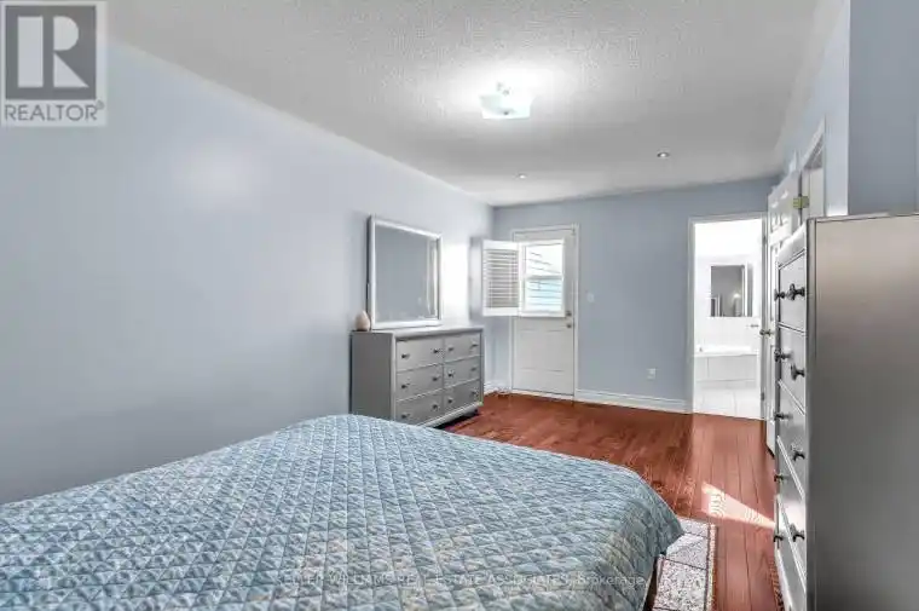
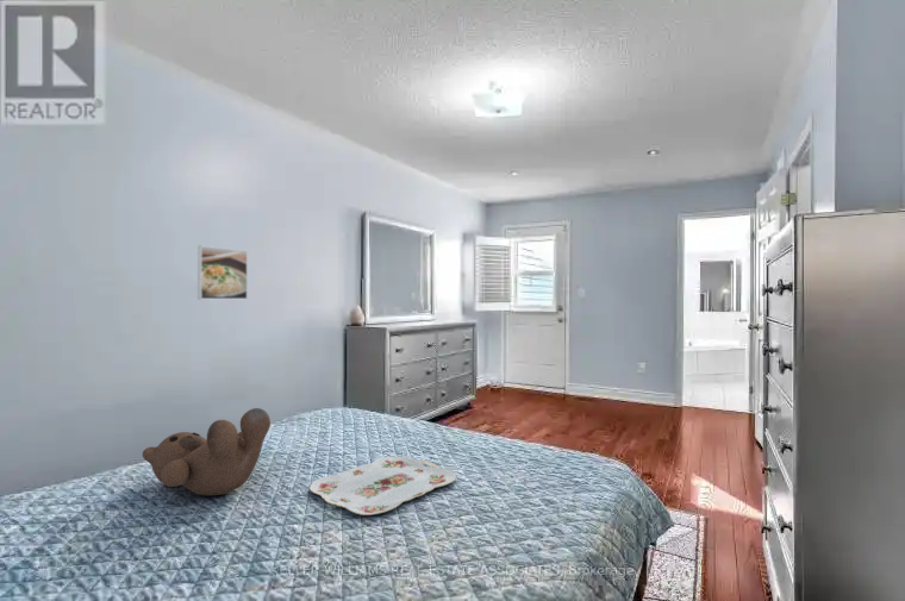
+ serving tray [308,456,457,517]
+ teddy bear [142,407,272,496]
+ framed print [196,245,249,300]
